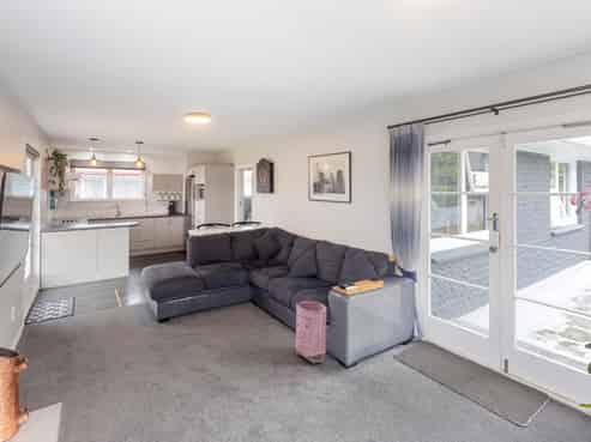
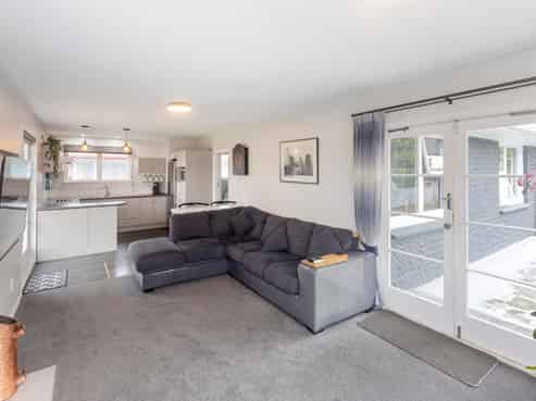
- bag [294,301,327,365]
